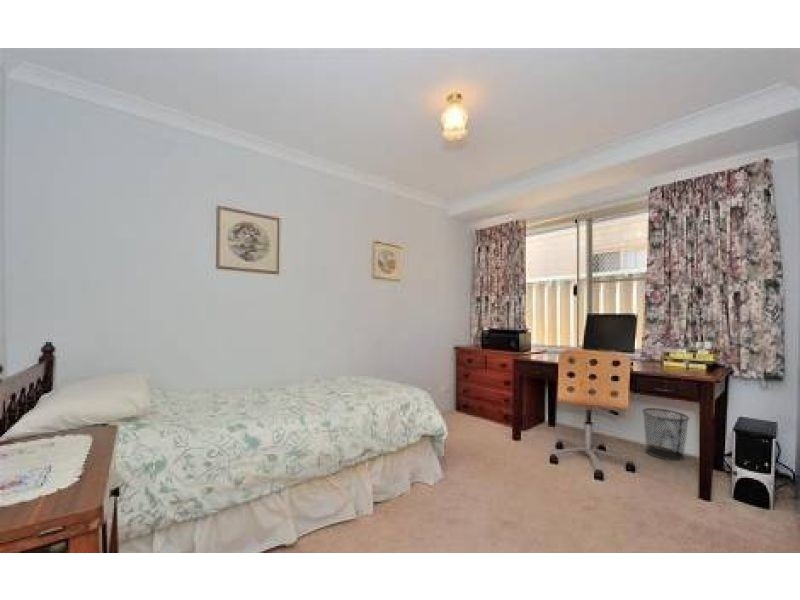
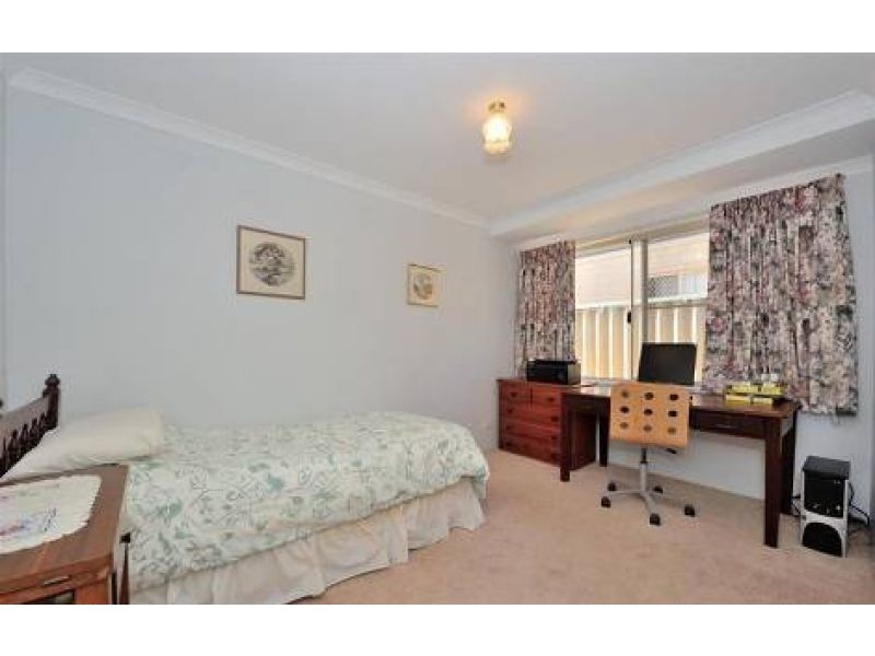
- waste bin [641,407,690,462]
